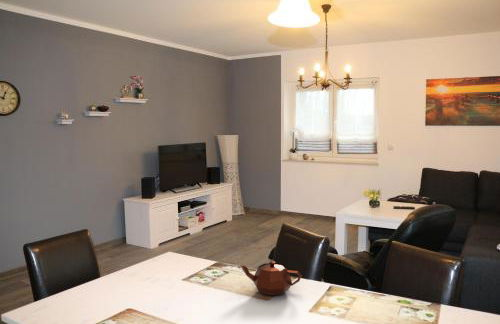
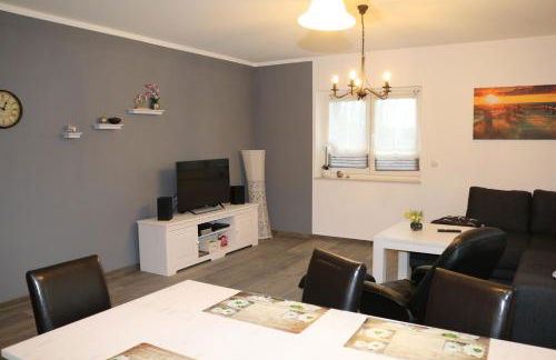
- teapot [240,260,303,296]
